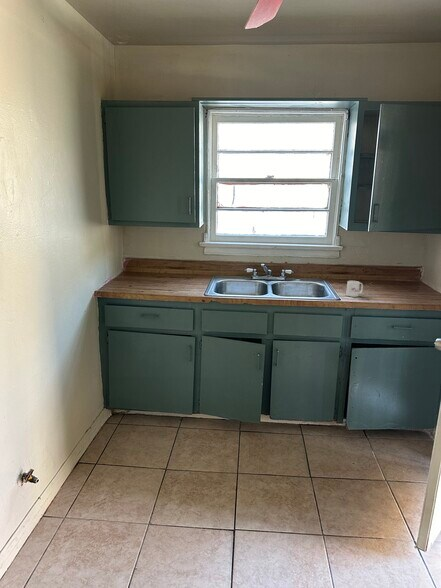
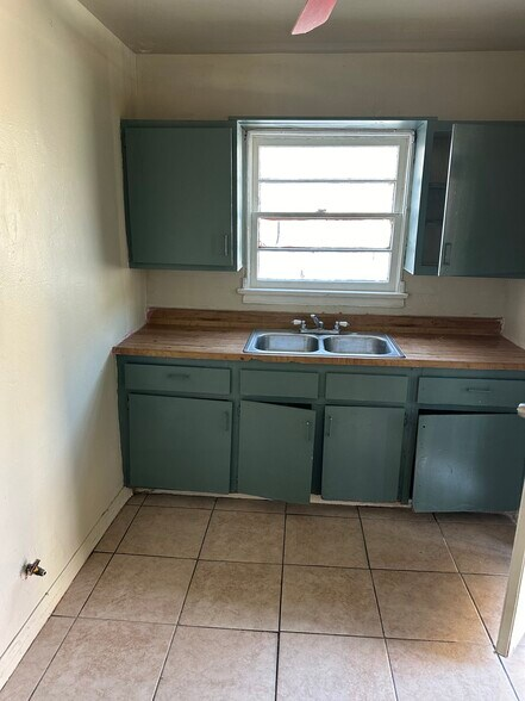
- mug [345,280,364,298]
